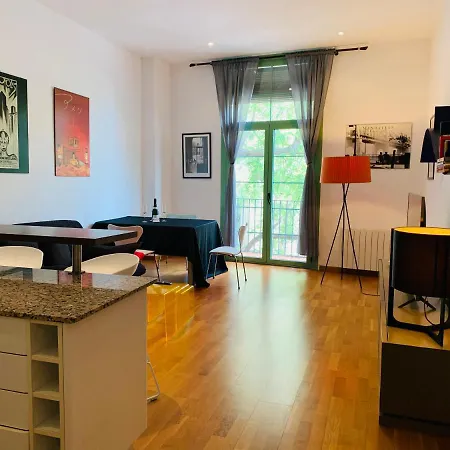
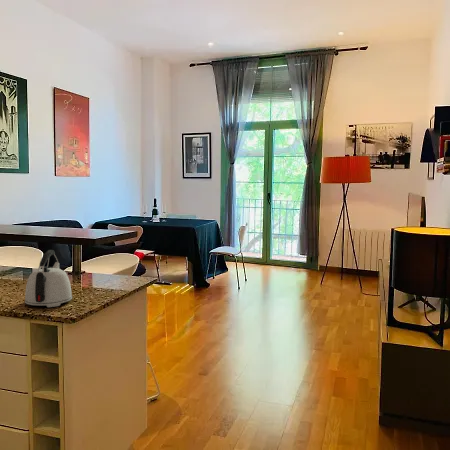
+ kettle [24,249,73,308]
